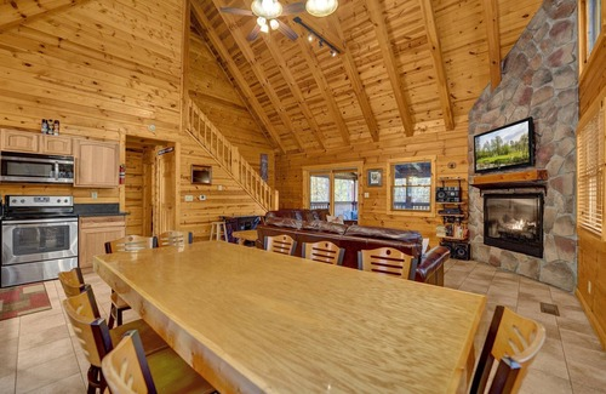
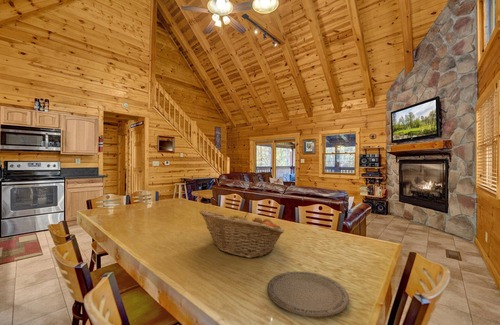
+ plate [266,271,350,318]
+ fruit basket [198,209,285,259]
